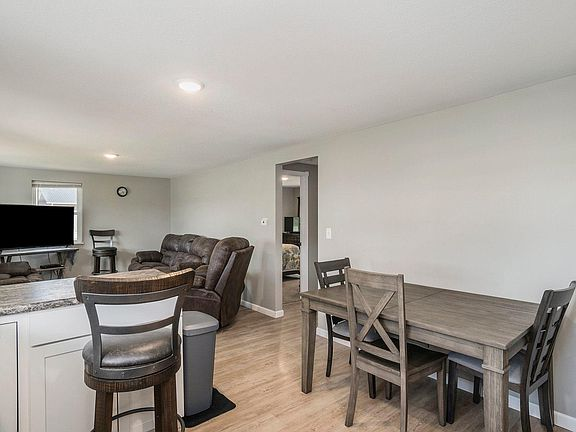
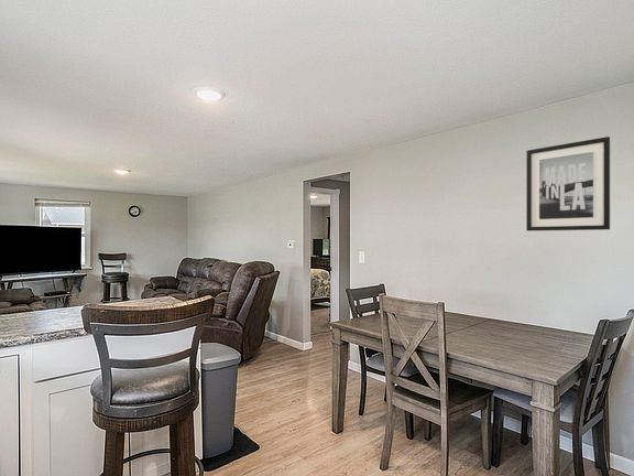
+ wall art [525,136,611,231]
